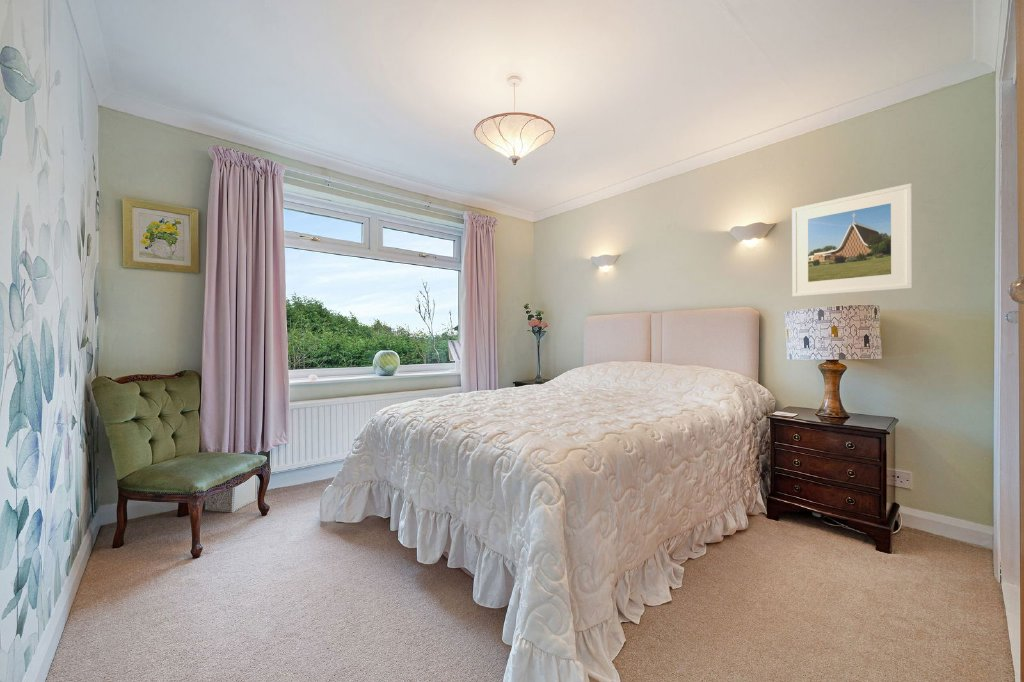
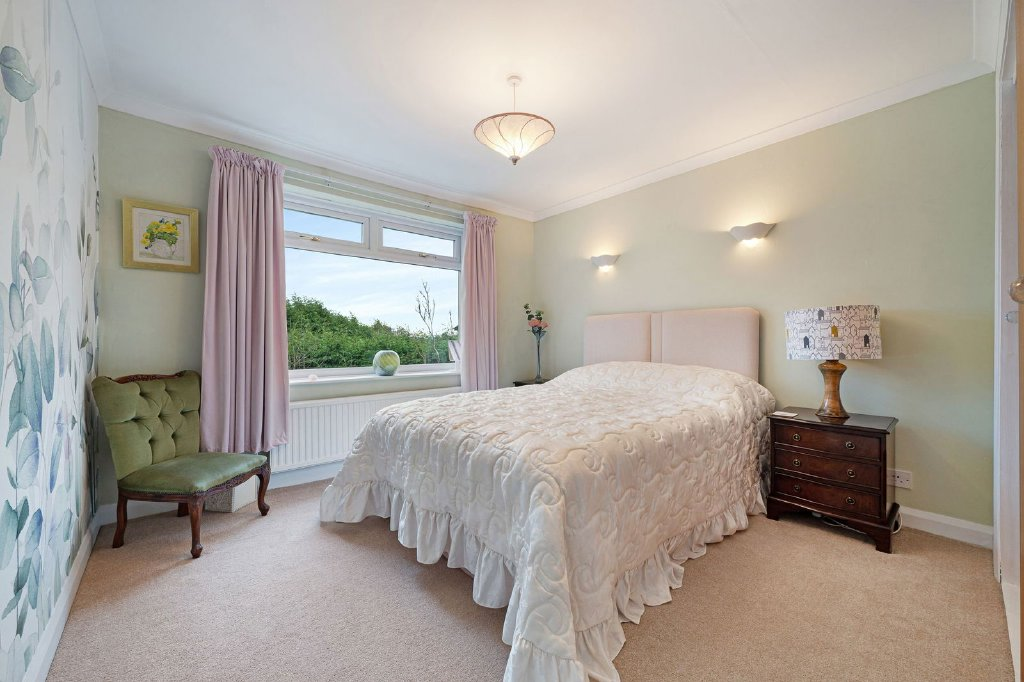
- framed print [791,182,914,298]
